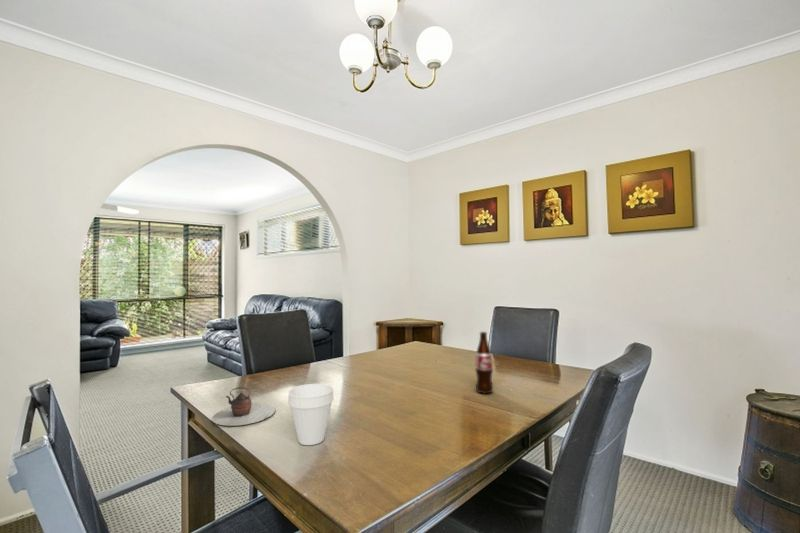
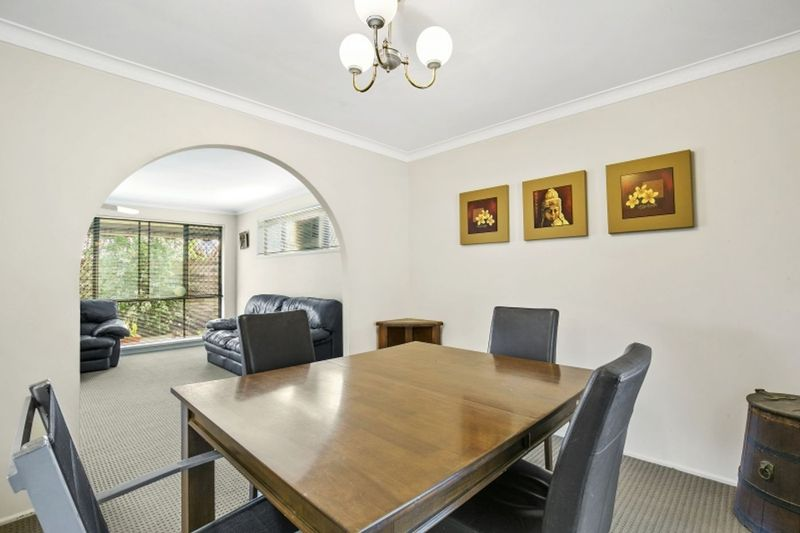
- teapot [211,386,276,427]
- cup [287,383,334,446]
- bottle [474,331,494,395]
